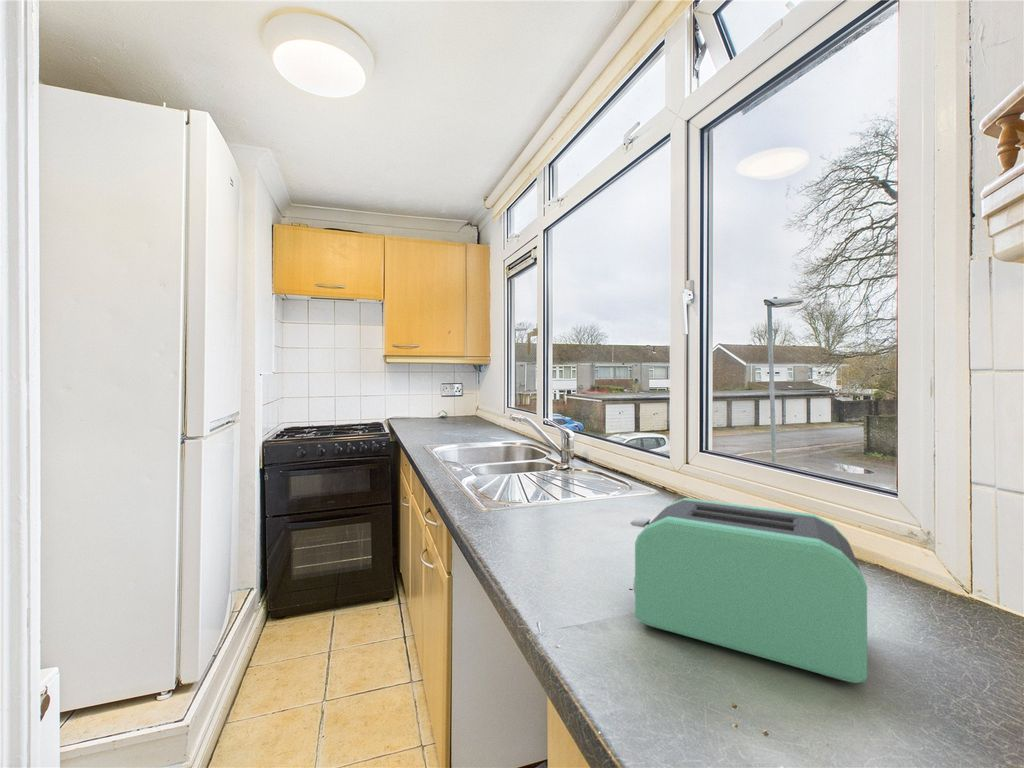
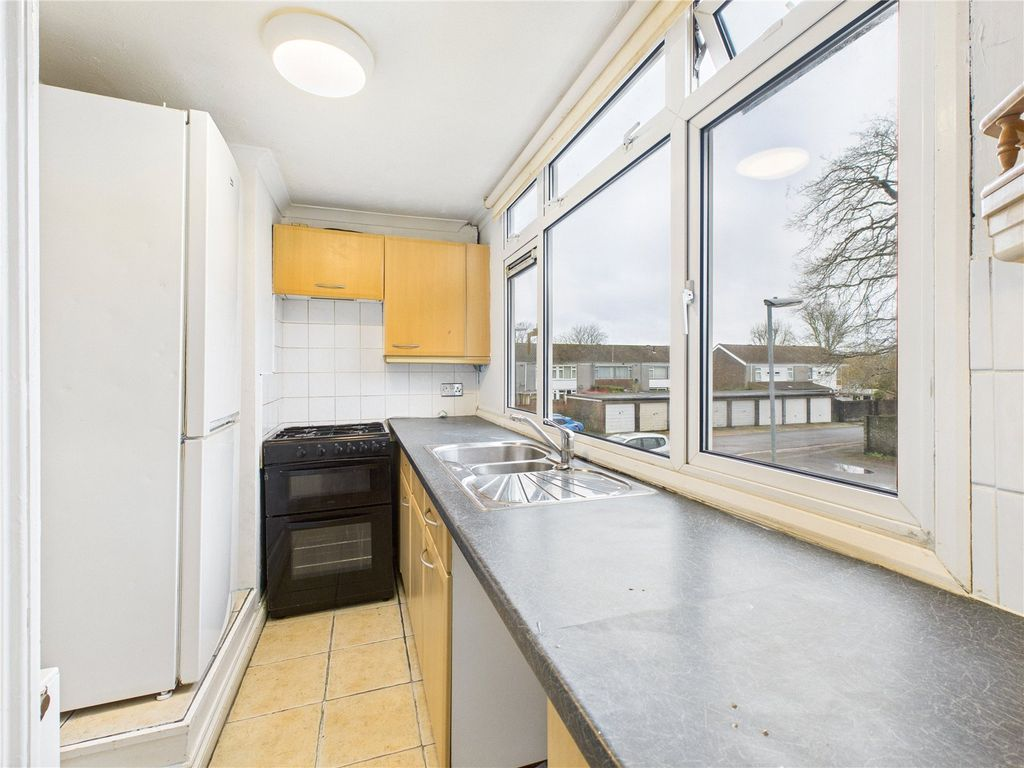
- toaster [629,497,868,684]
